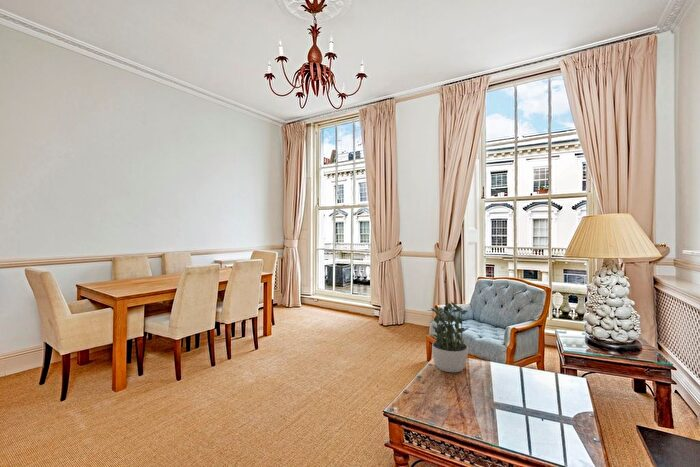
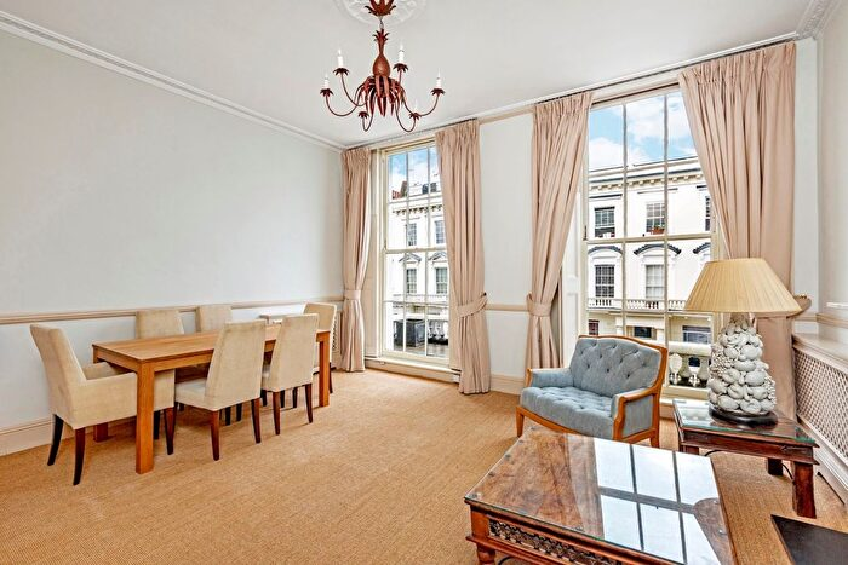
- potted plant [426,301,469,373]
